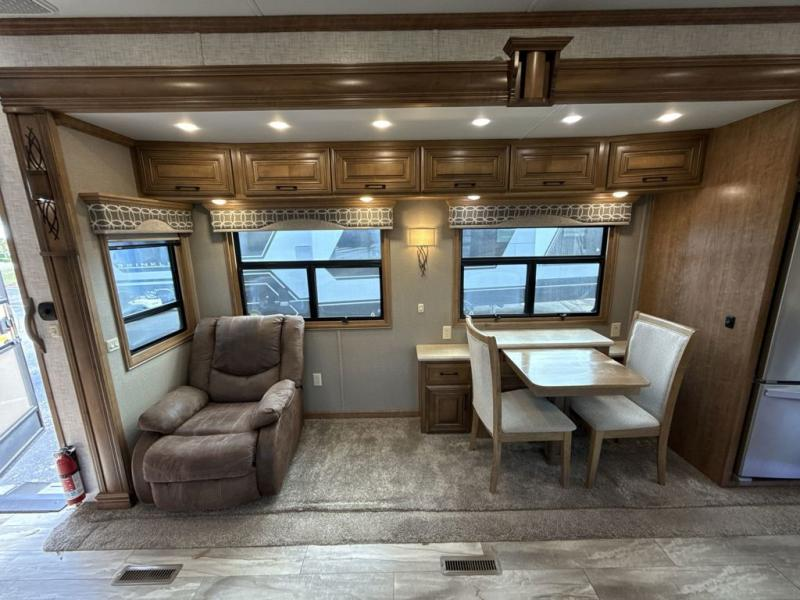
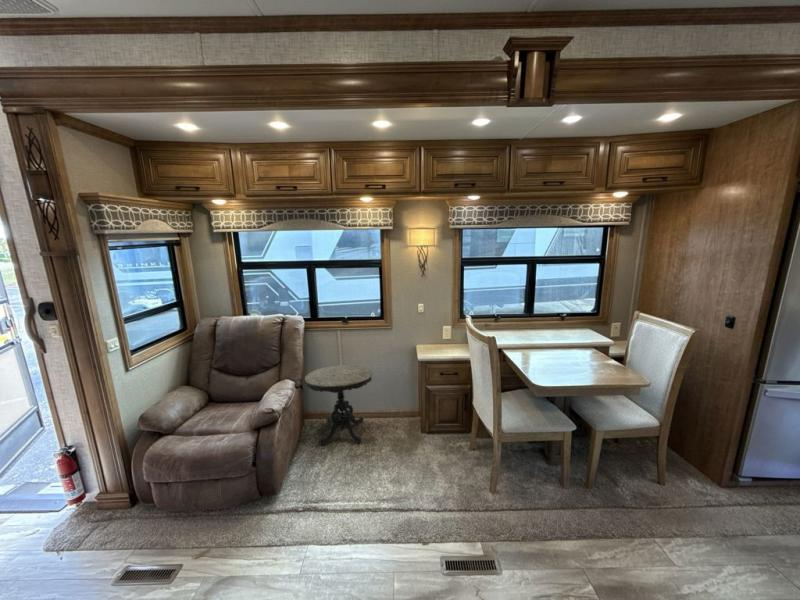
+ side table [304,364,373,446]
